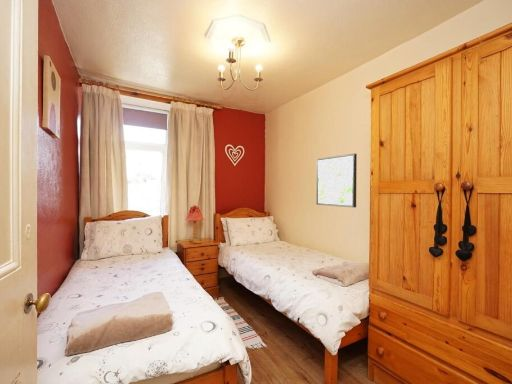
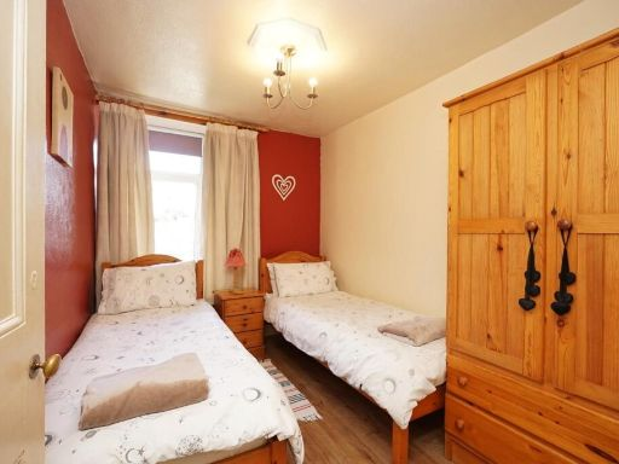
- wall art [315,153,358,208]
